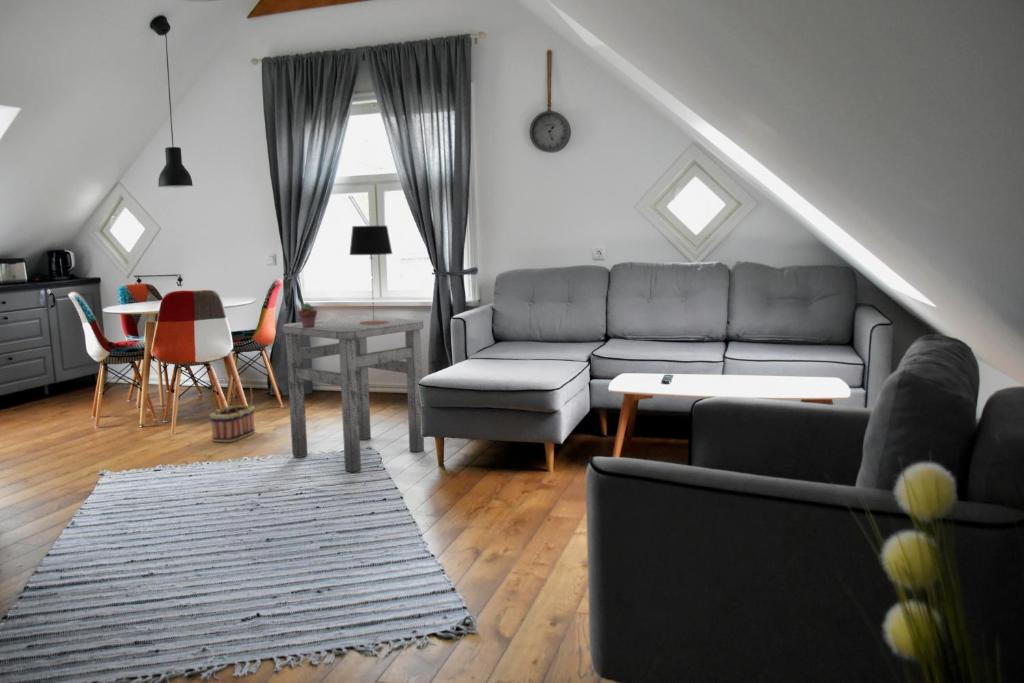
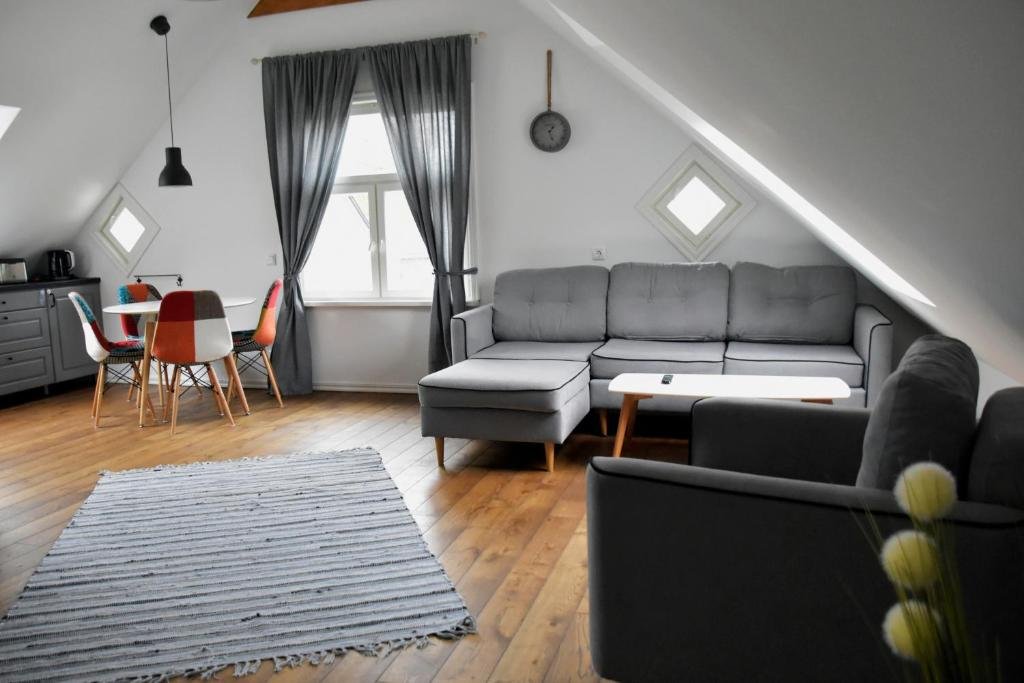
- table lamp [348,225,393,324]
- basket [209,376,256,443]
- potted succulent [298,303,318,328]
- side table [281,315,425,473]
